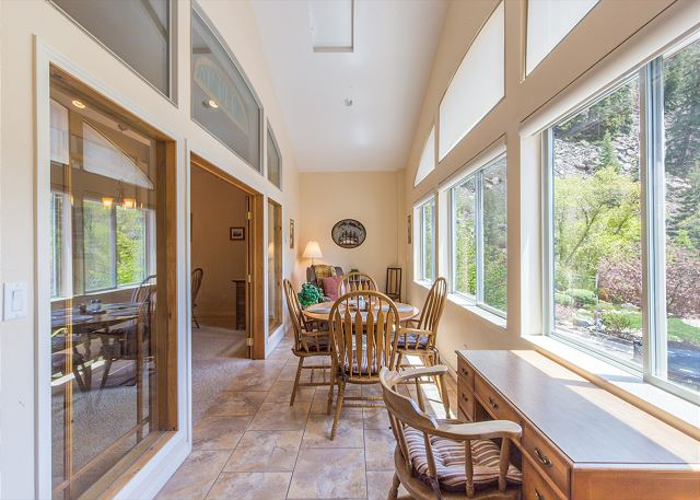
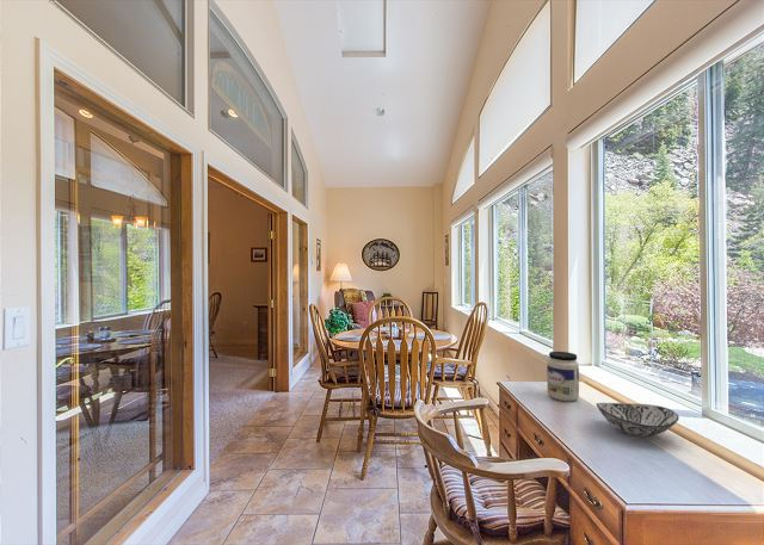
+ decorative bowl [594,402,680,438]
+ jar [546,351,580,402]
